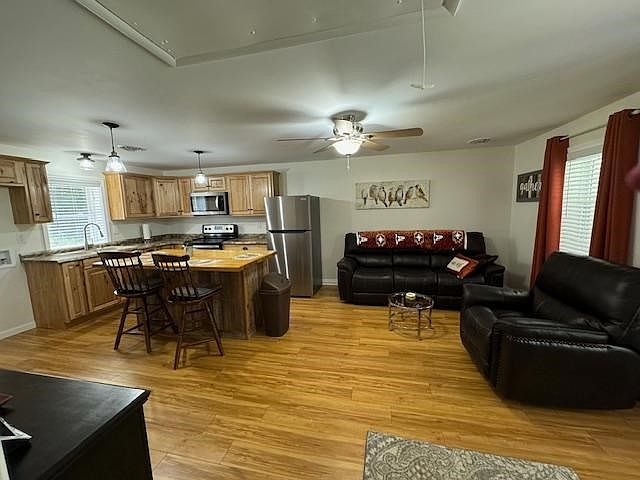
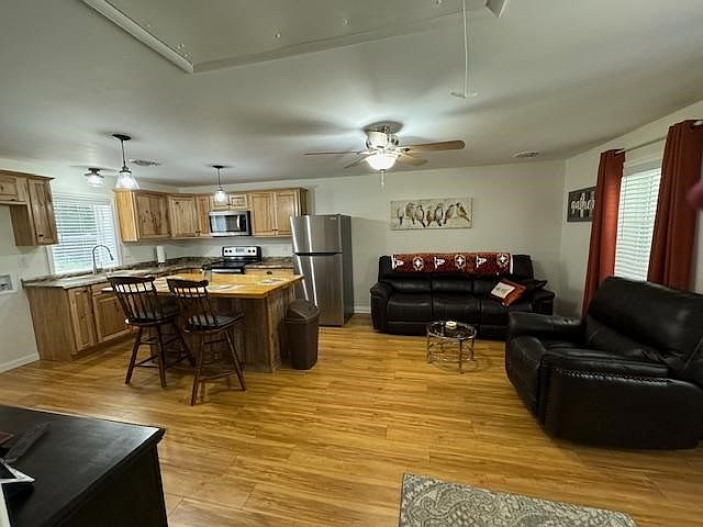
+ remote control [2,421,54,464]
